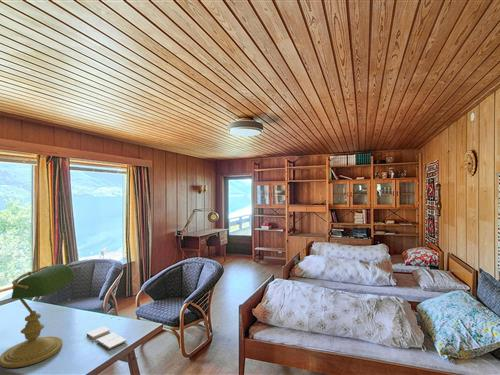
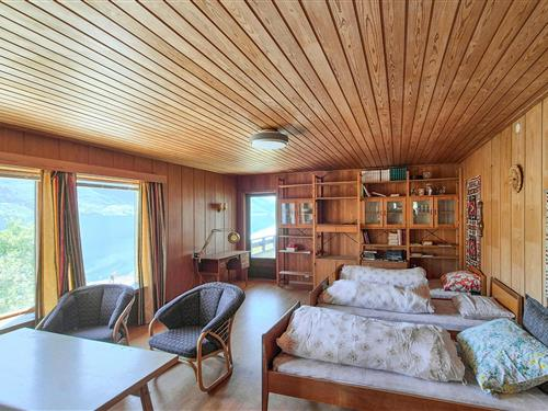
- book [86,325,128,350]
- desk lamp [0,263,76,369]
